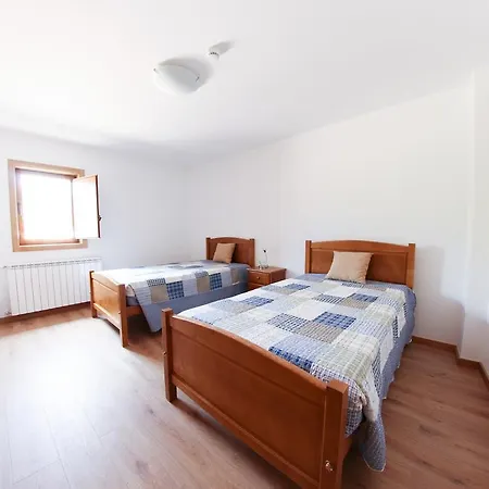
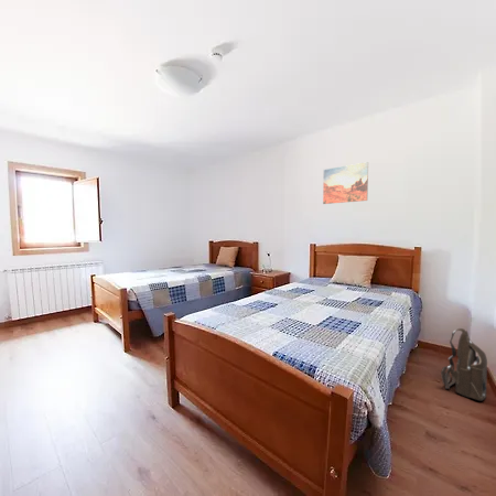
+ shoulder bag [440,327,488,401]
+ wall art [322,161,369,205]
